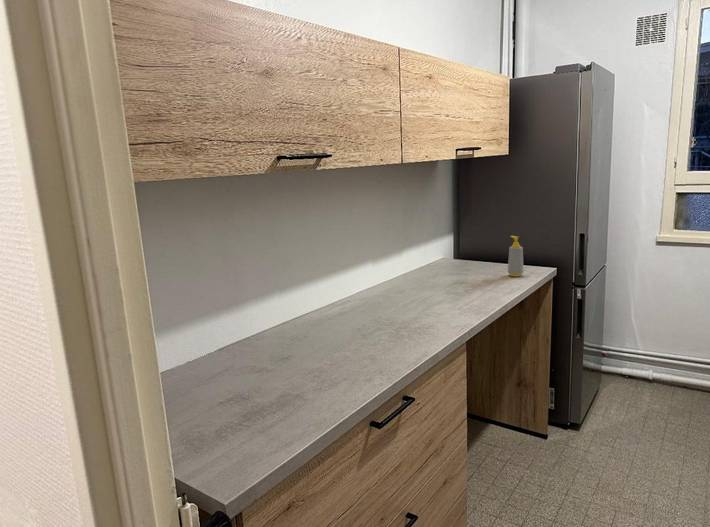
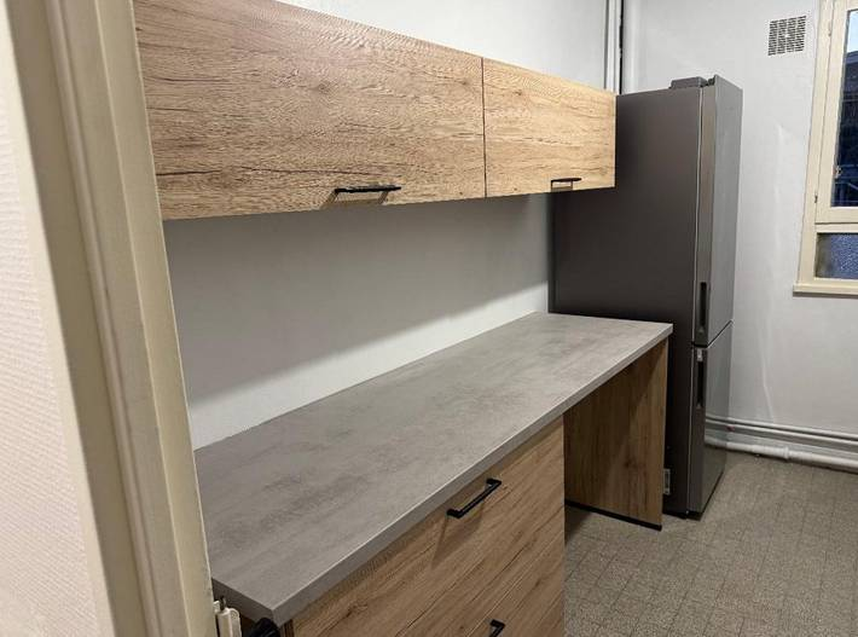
- soap bottle [507,235,525,278]
